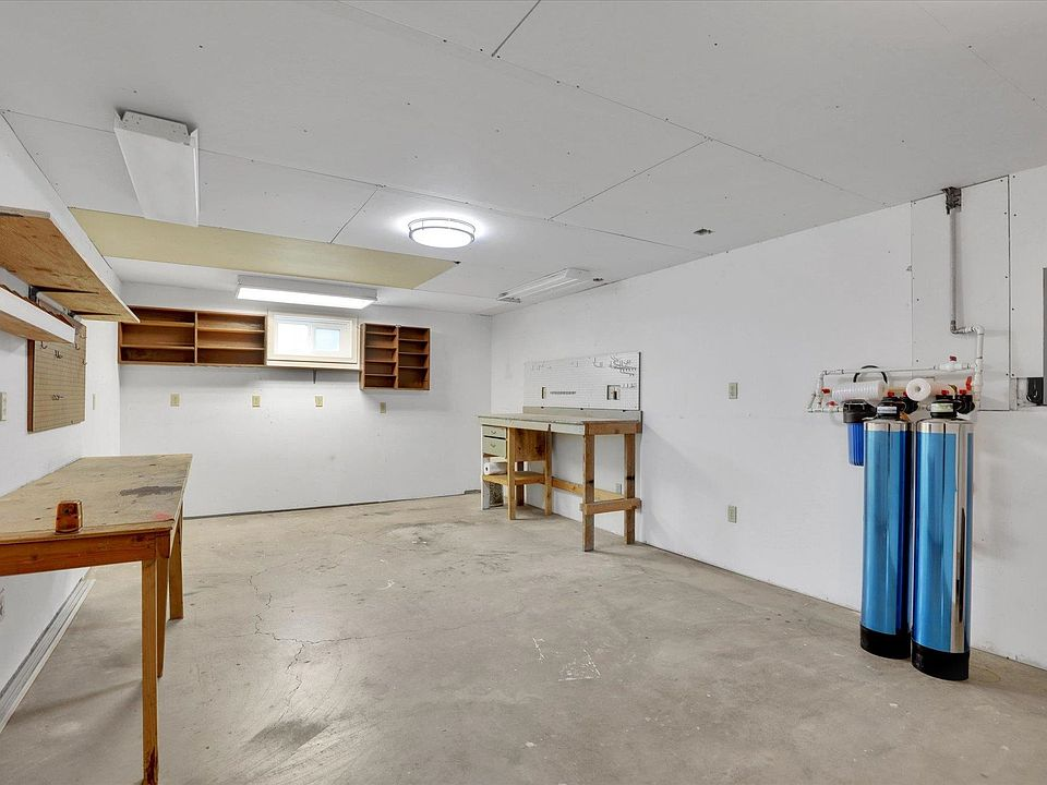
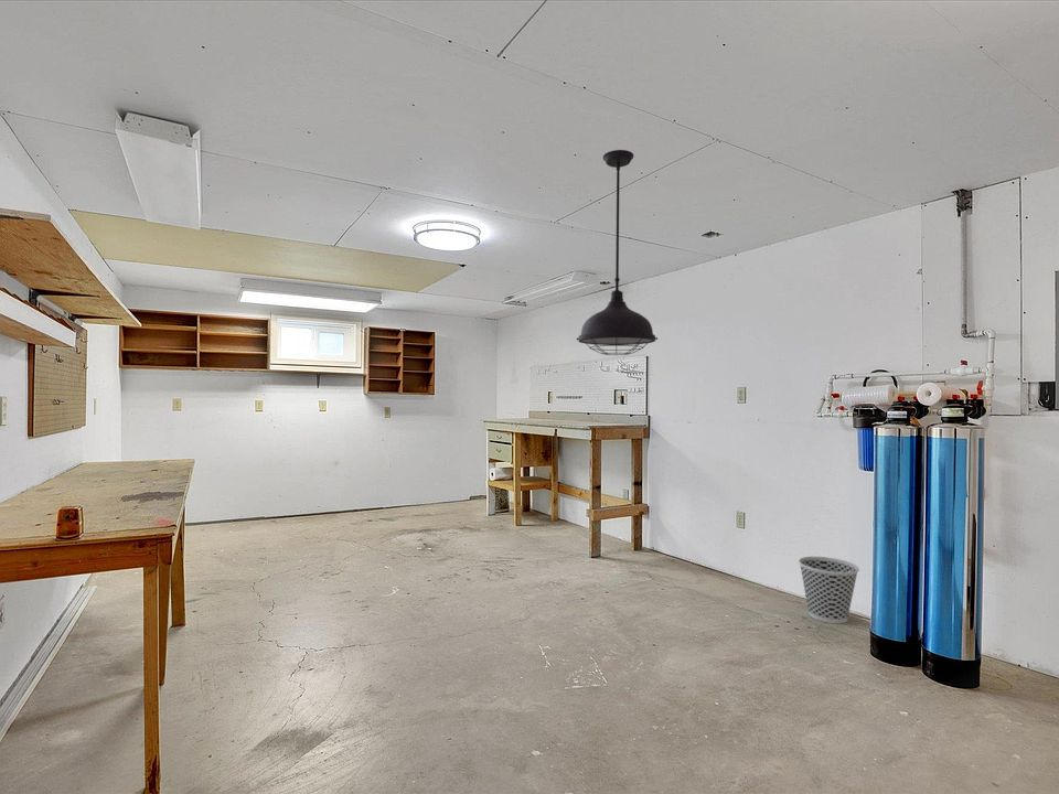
+ wastebasket [798,556,860,624]
+ light fixture [576,149,659,356]
